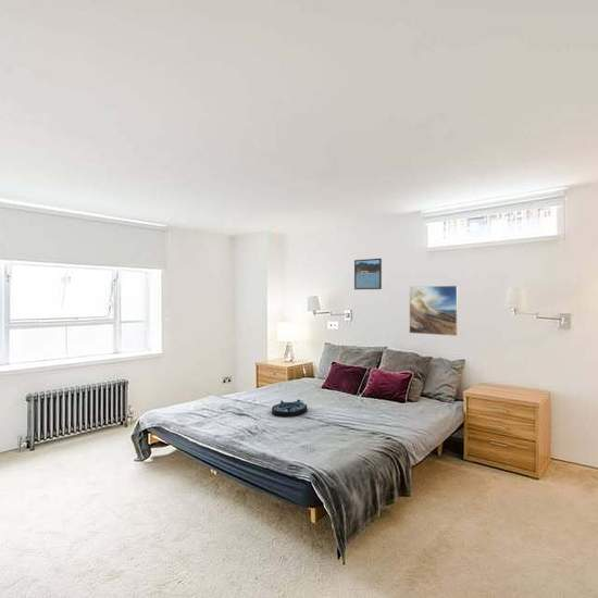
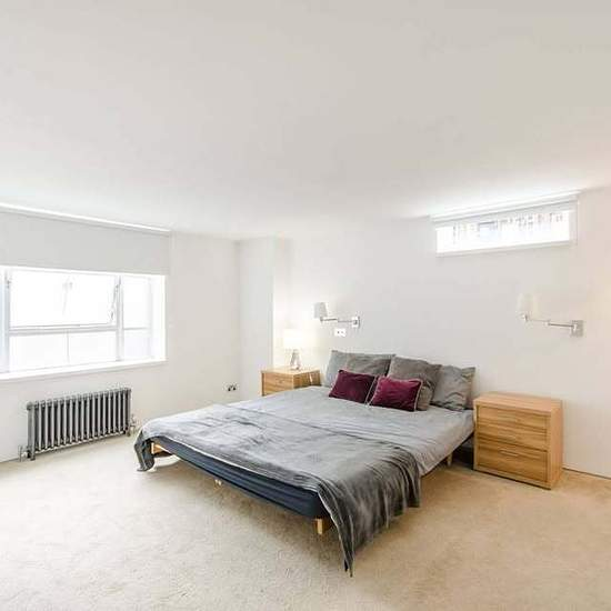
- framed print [353,258,383,290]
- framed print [408,285,459,337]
- serving tray [271,398,309,418]
